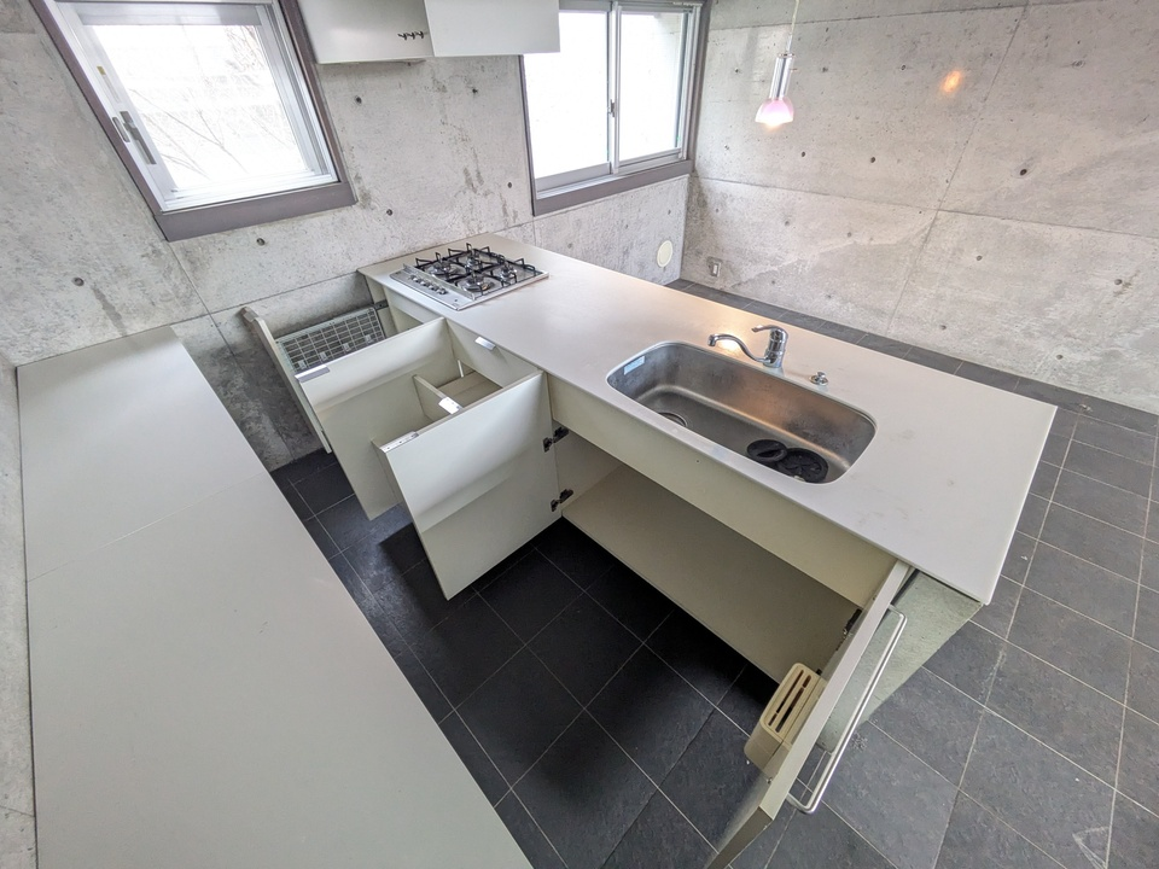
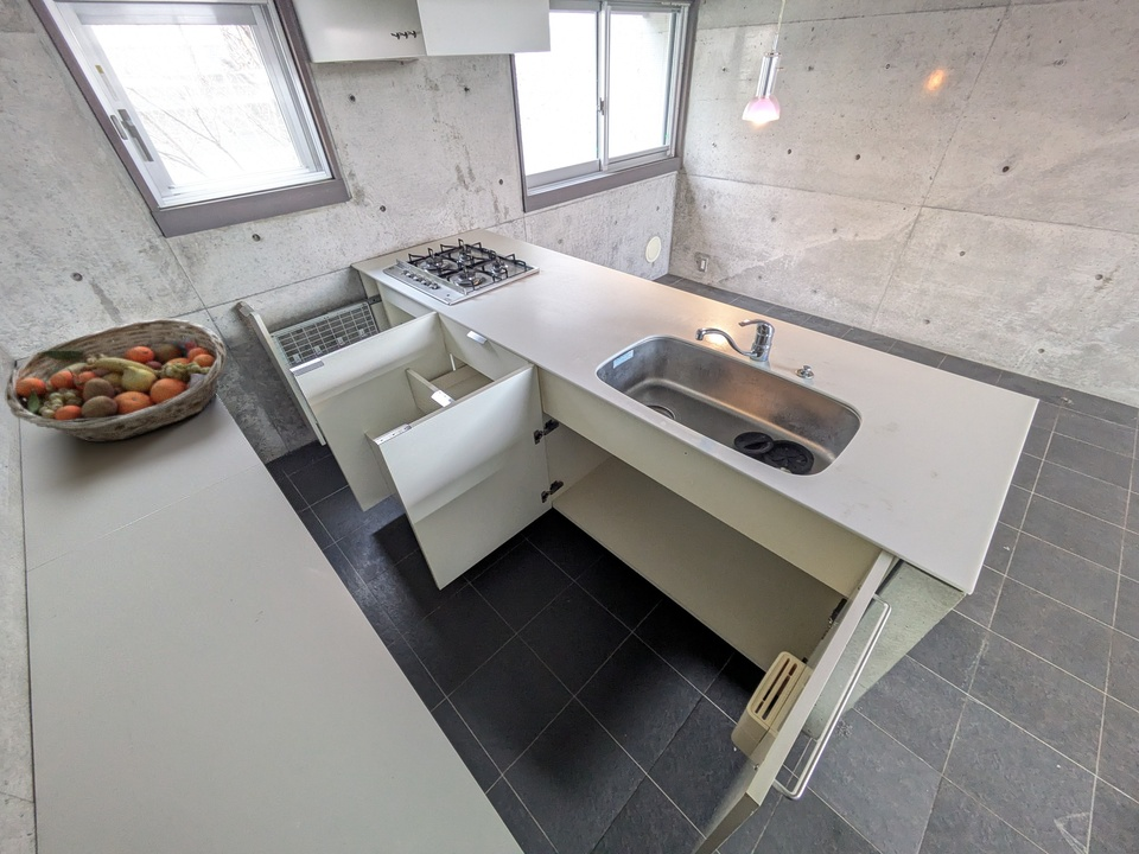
+ fruit basket [4,318,228,444]
